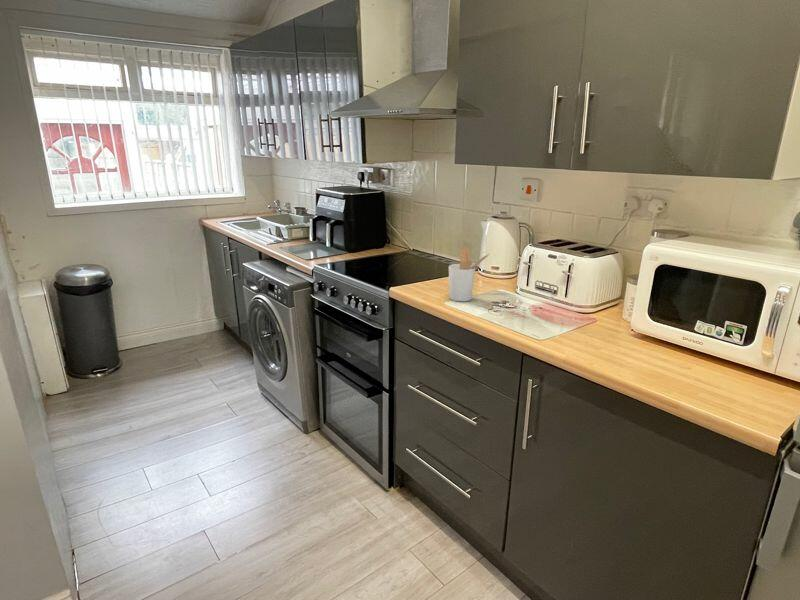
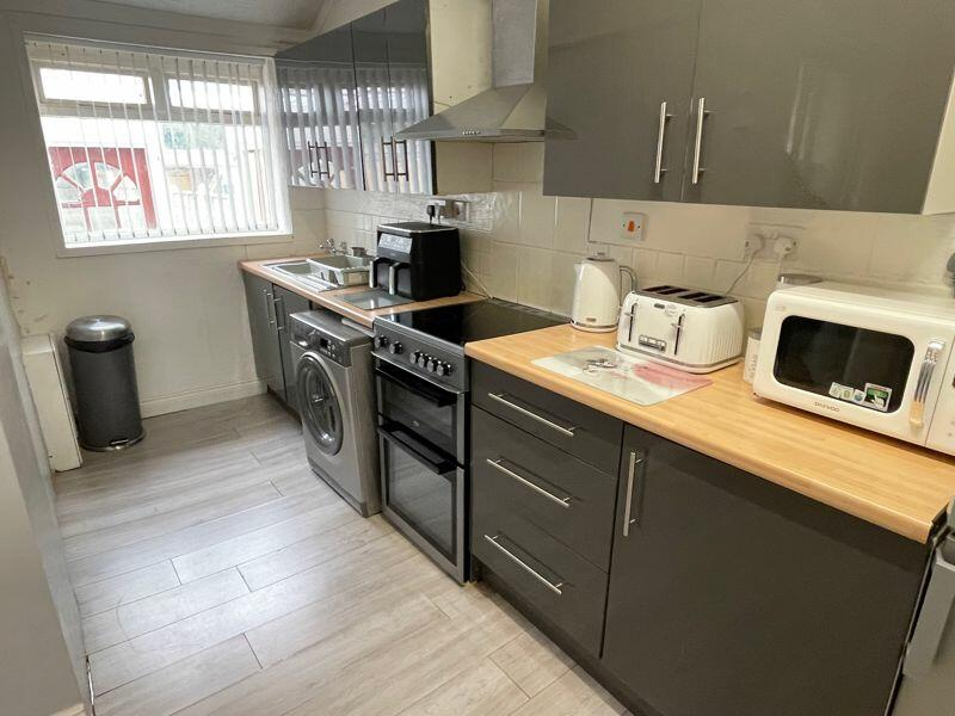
- utensil holder [448,247,491,302]
